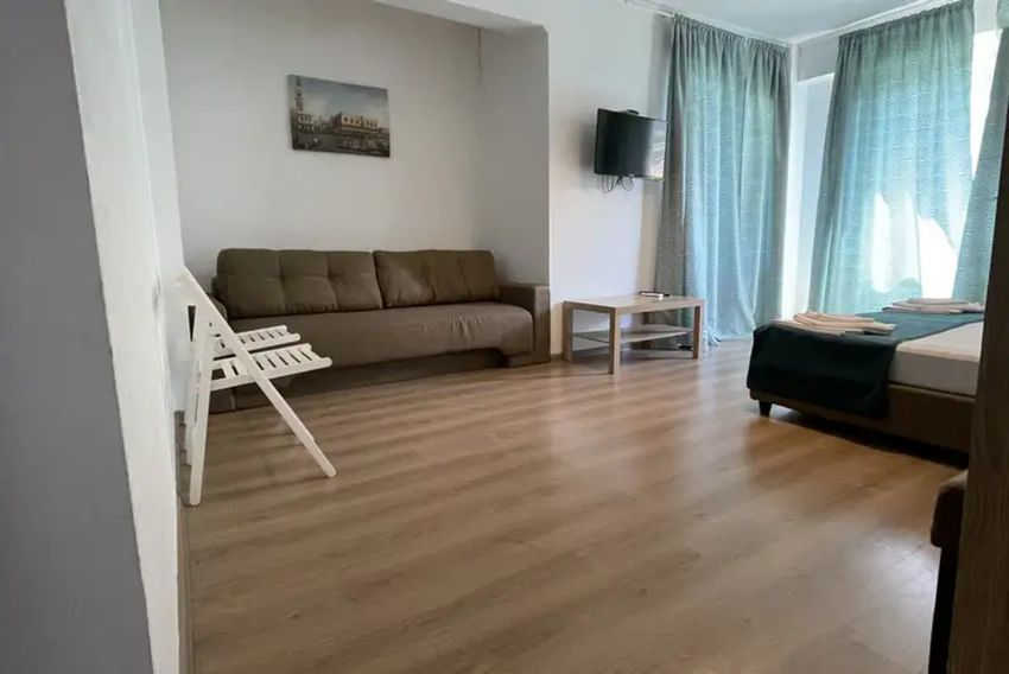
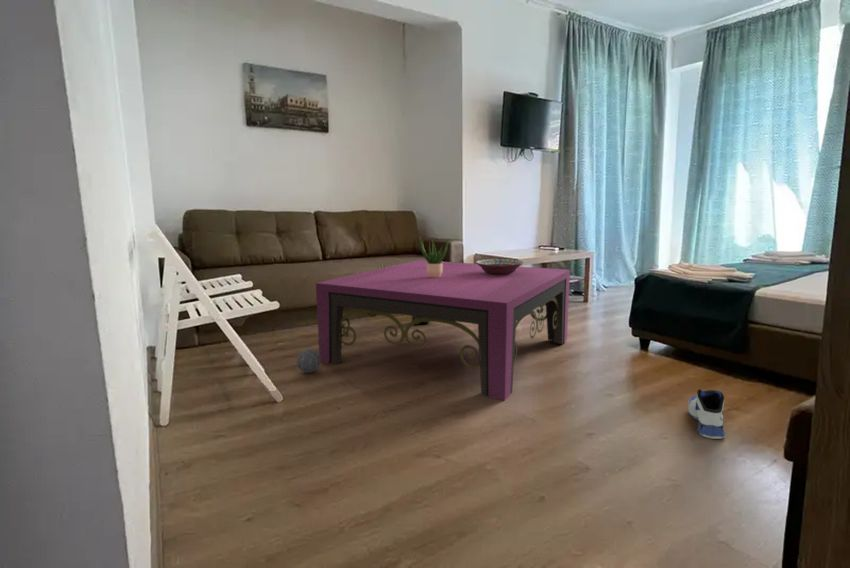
+ potted plant [419,237,449,278]
+ coffee table [315,259,571,402]
+ ball [296,349,321,374]
+ decorative bowl [475,258,524,275]
+ sneaker [687,388,726,440]
